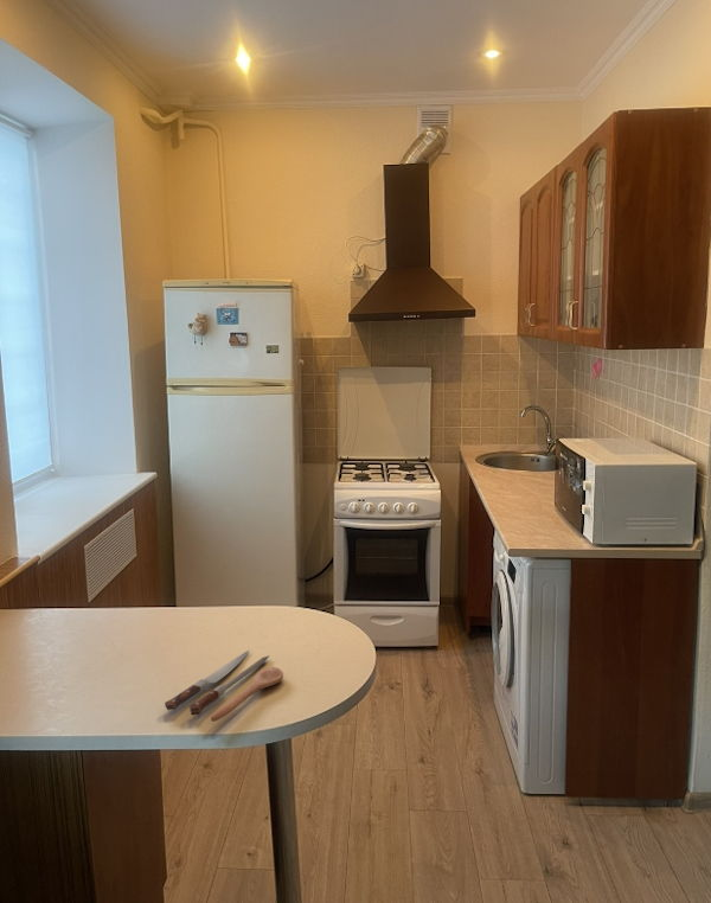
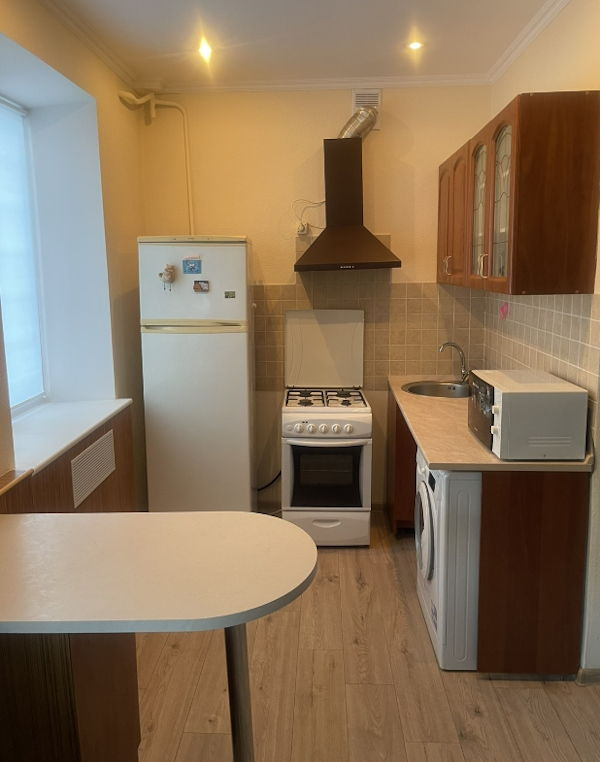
- spoon [164,648,284,723]
